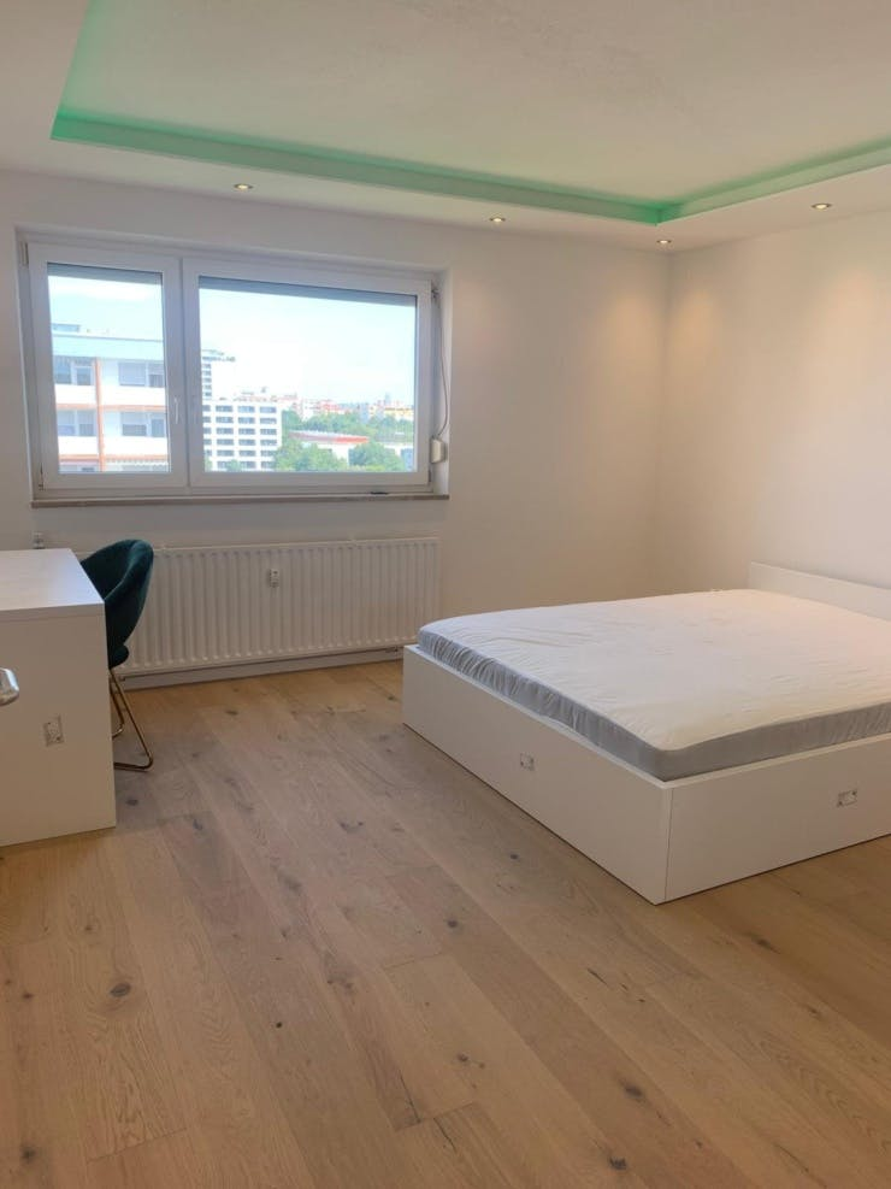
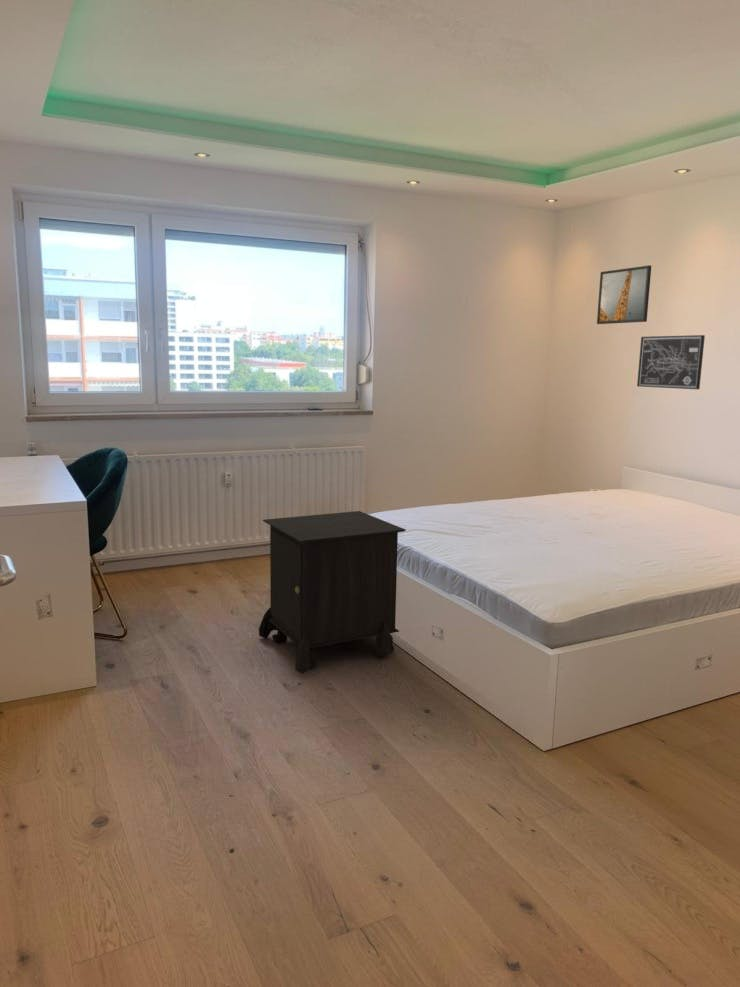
+ nightstand [258,510,407,675]
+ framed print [596,264,652,325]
+ wall art [636,334,706,390]
